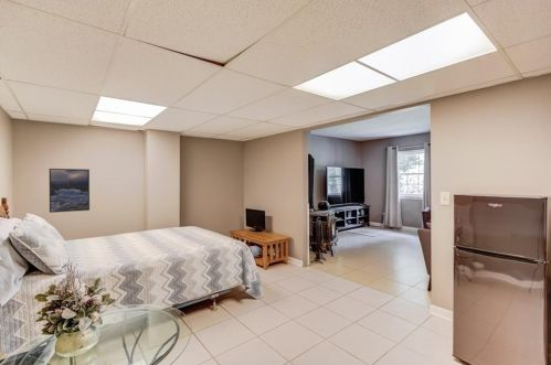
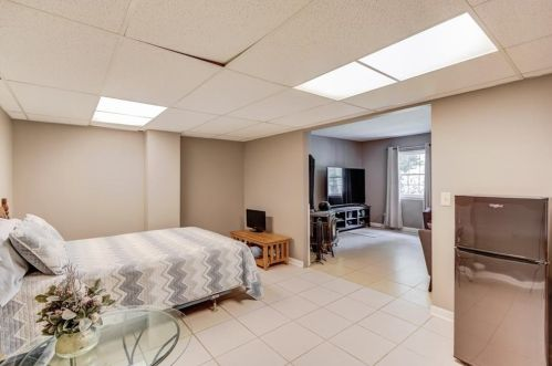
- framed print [49,168,91,214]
